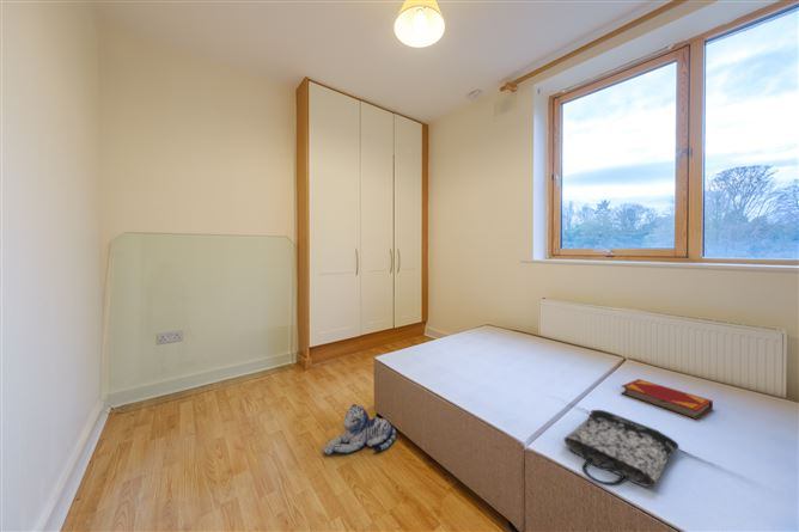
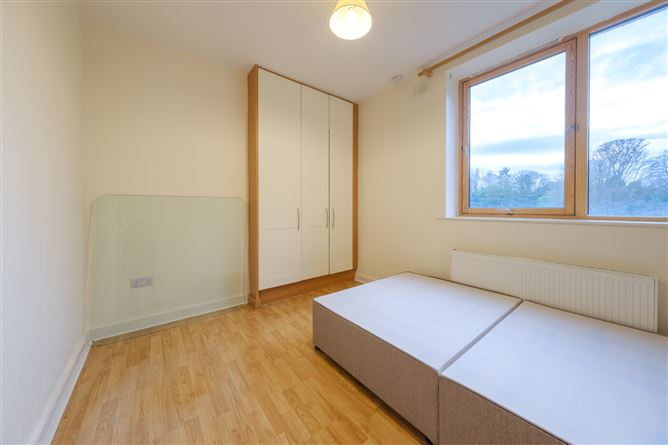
- hardback book [620,378,714,421]
- plush toy [322,403,397,457]
- tote bag [562,409,679,488]
